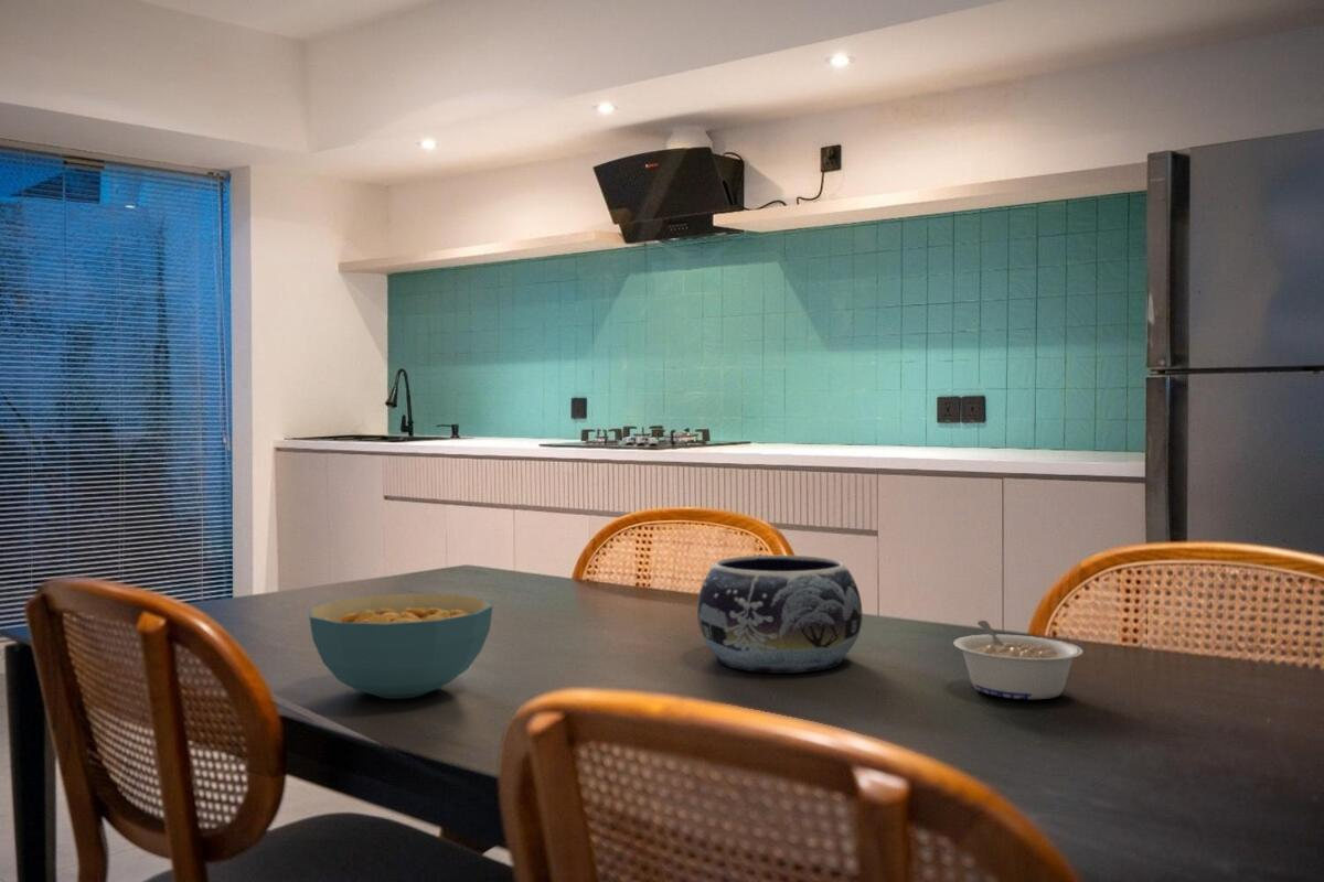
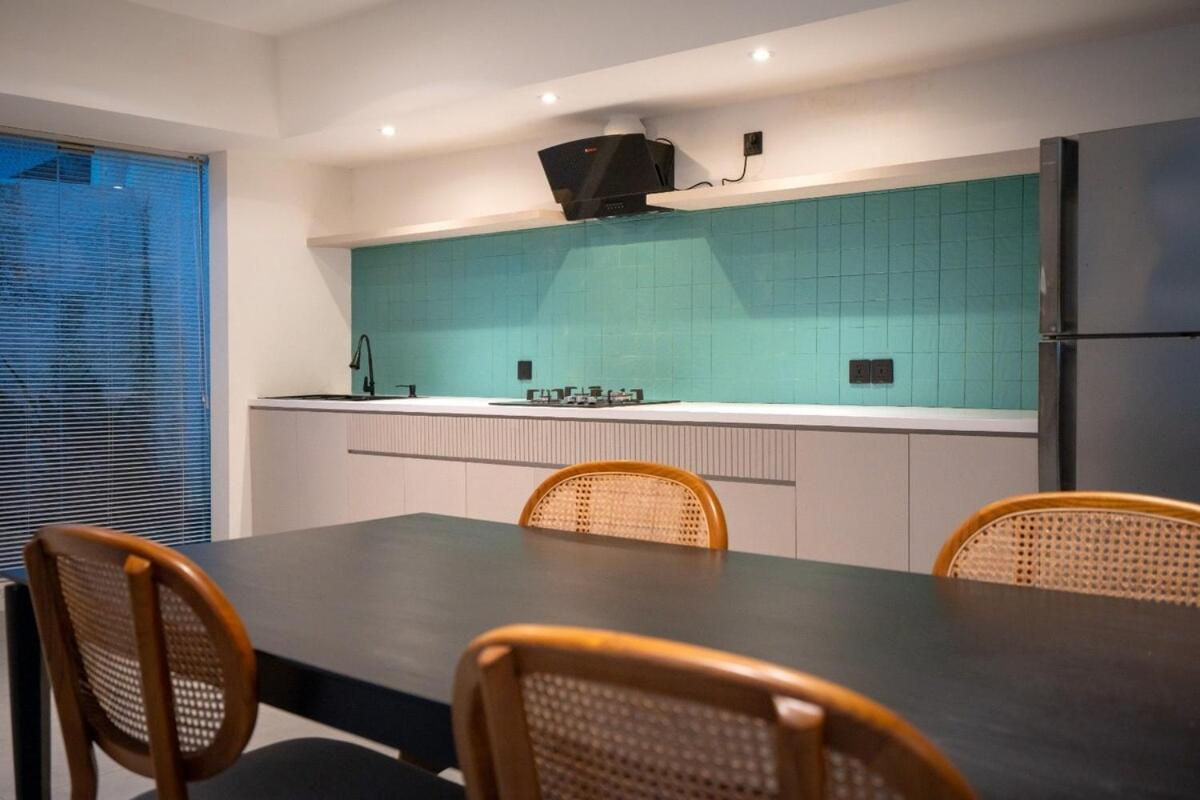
- cereal bowl [307,592,493,700]
- legume [952,620,1085,700]
- decorative bowl [696,555,863,675]
